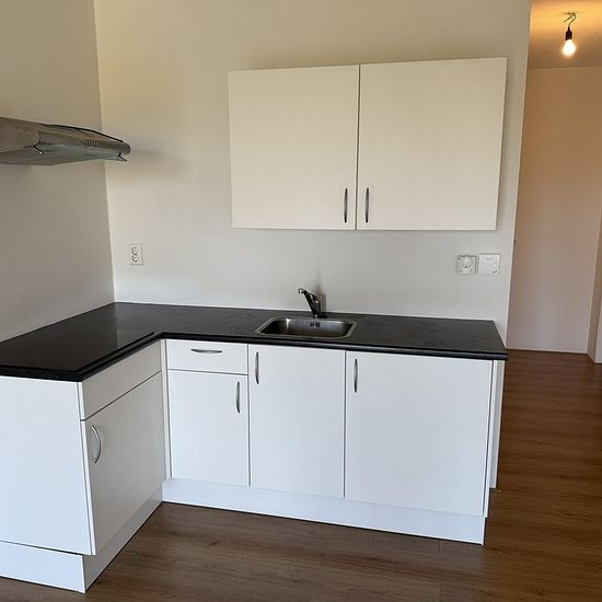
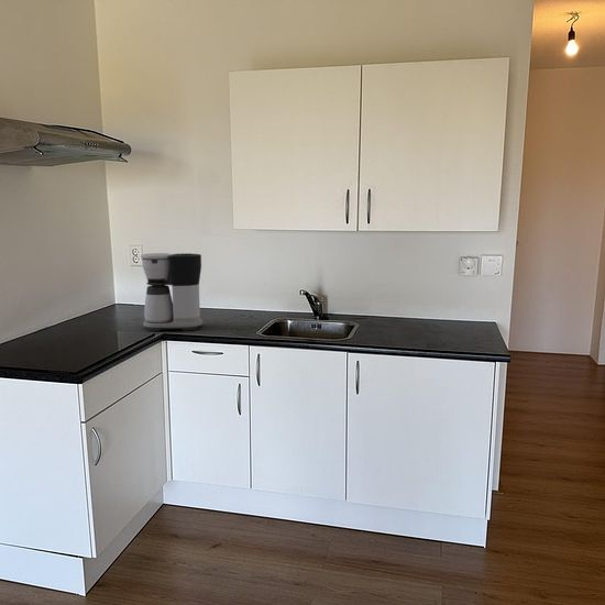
+ coffee maker [140,252,204,332]
